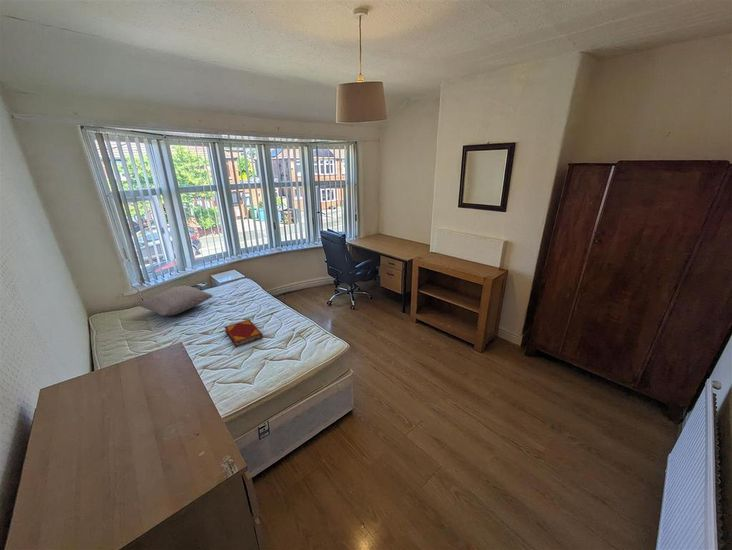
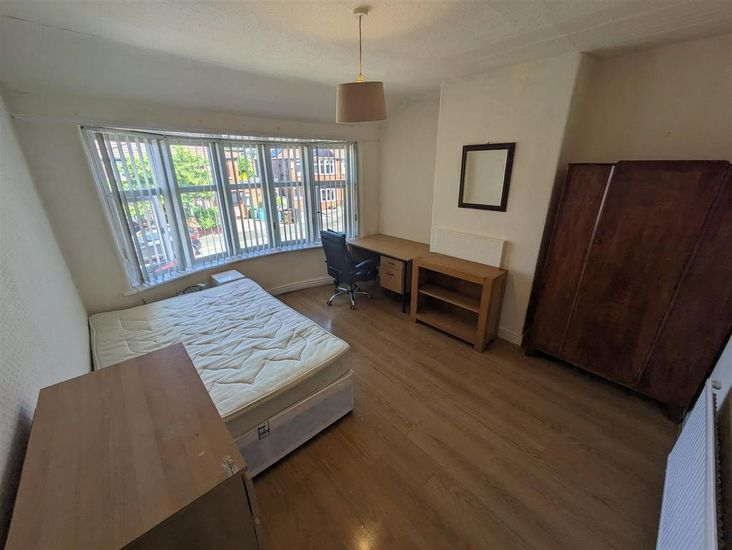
- pillow [134,285,214,317]
- hardback book [223,319,264,348]
